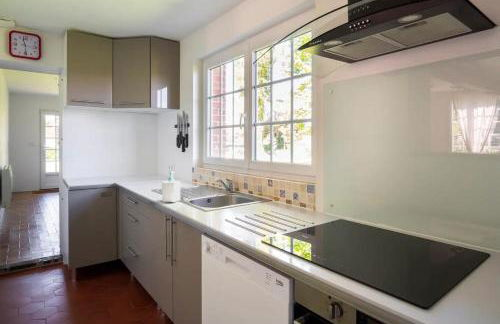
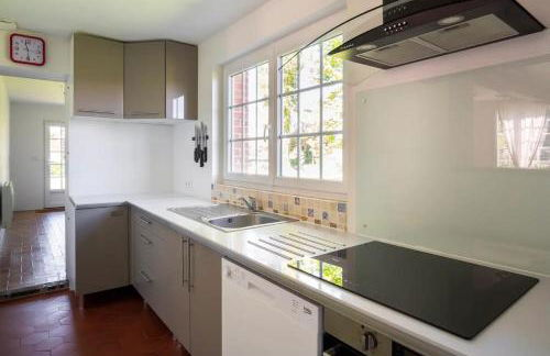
- soap bottle [161,171,181,203]
